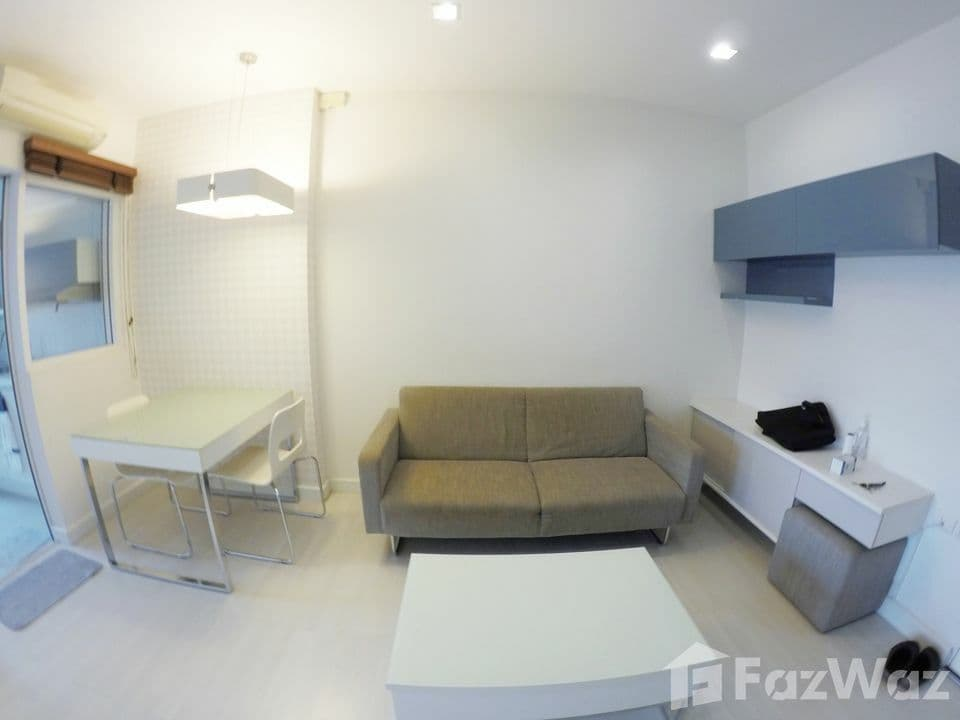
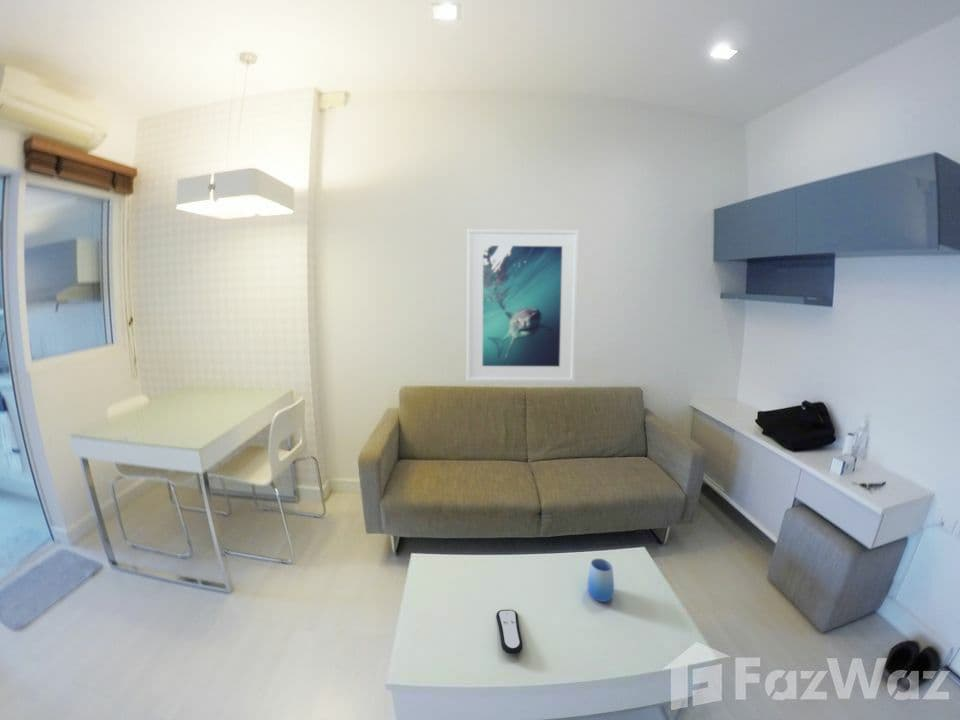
+ remote control [495,609,524,655]
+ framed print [466,228,580,383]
+ cup [587,558,615,603]
